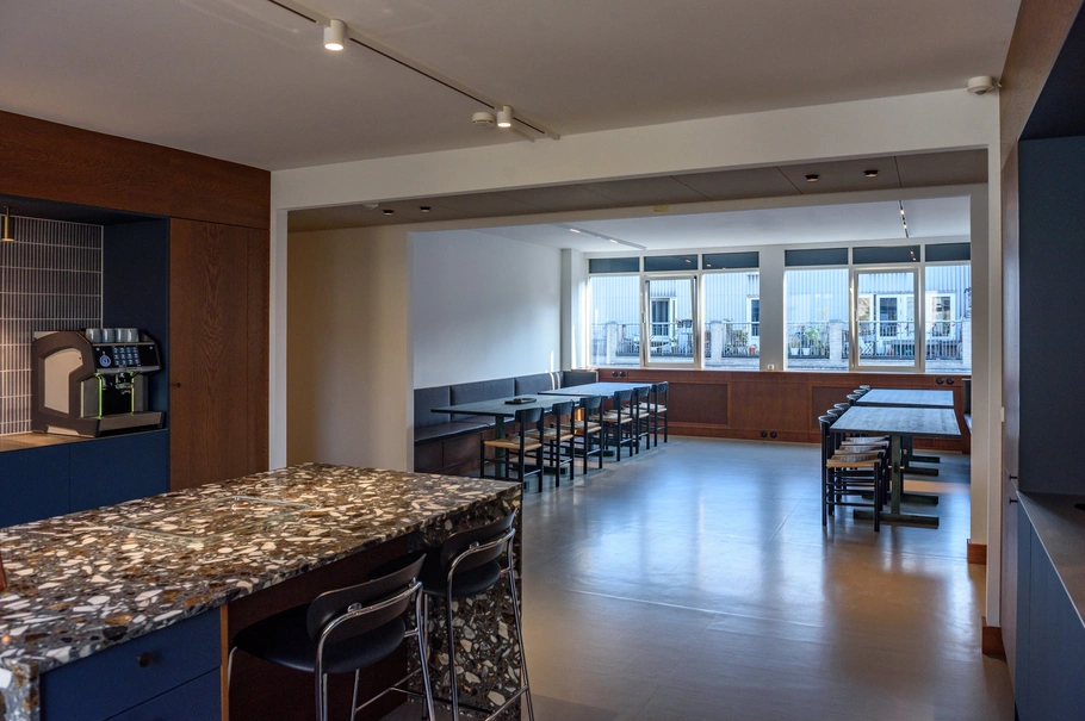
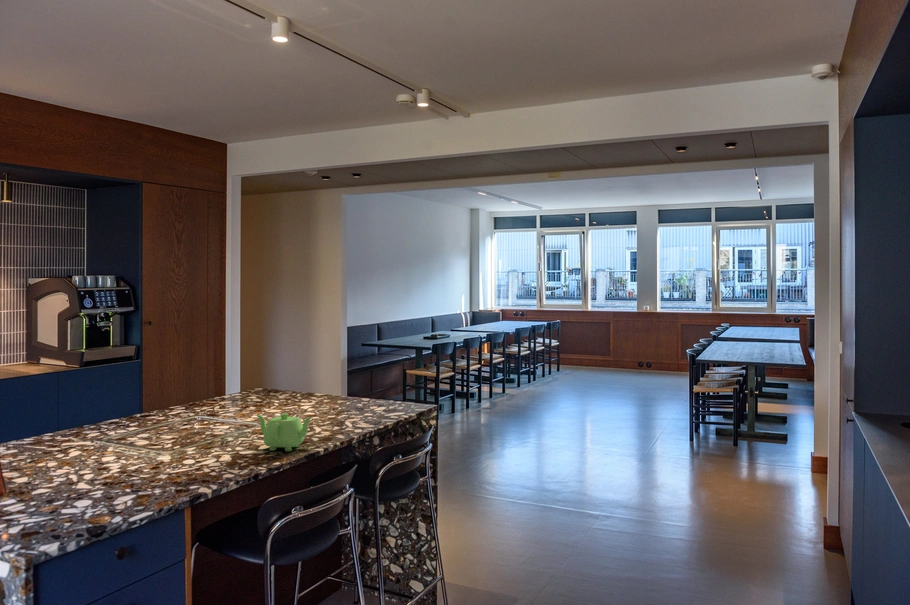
+ teapot [255,412,313,452]
